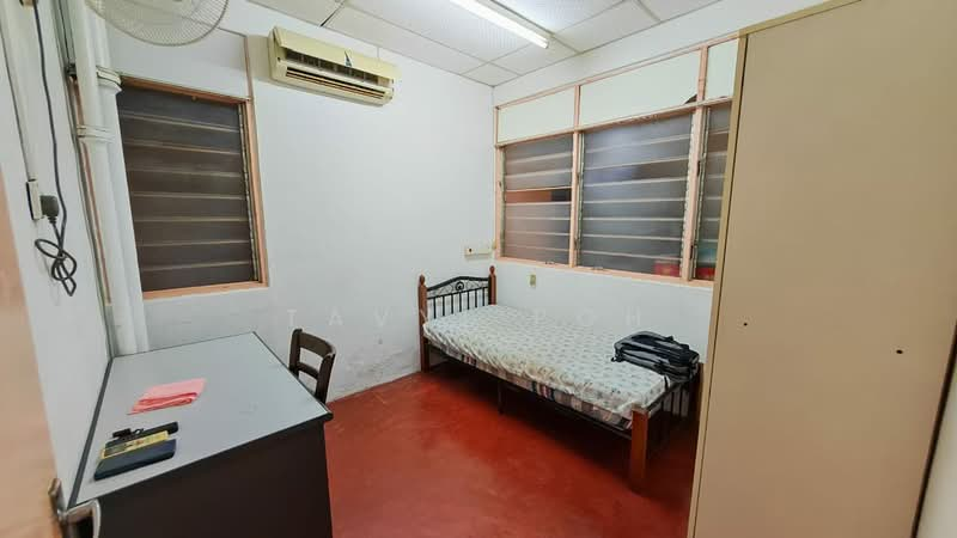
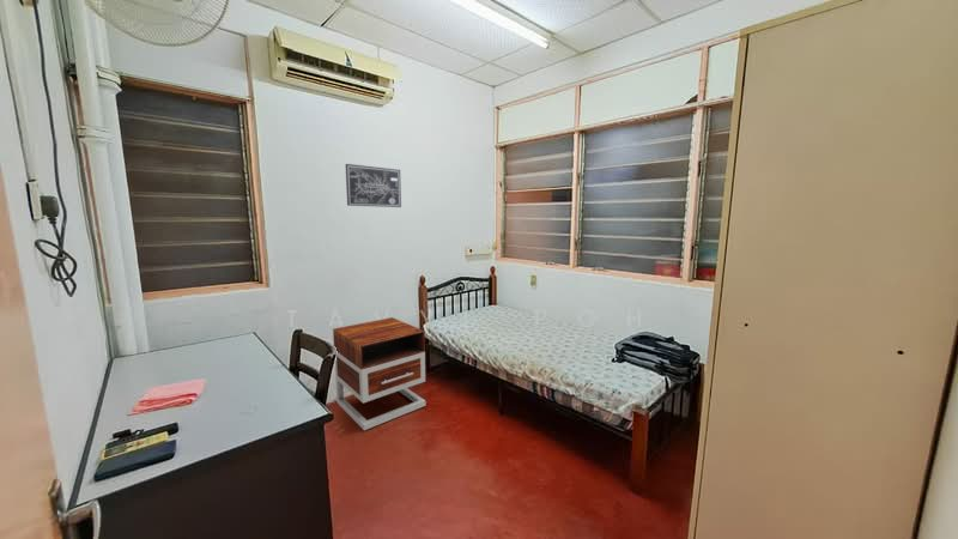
+ nightstand [332,316,428,431]
+ wall art [345,163,402,208]
